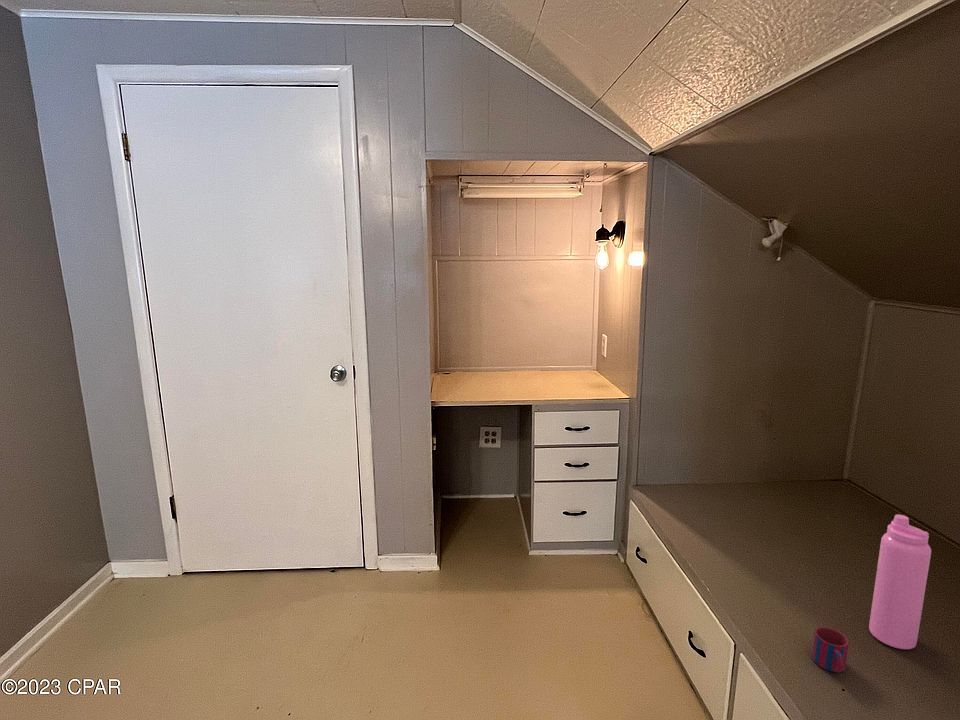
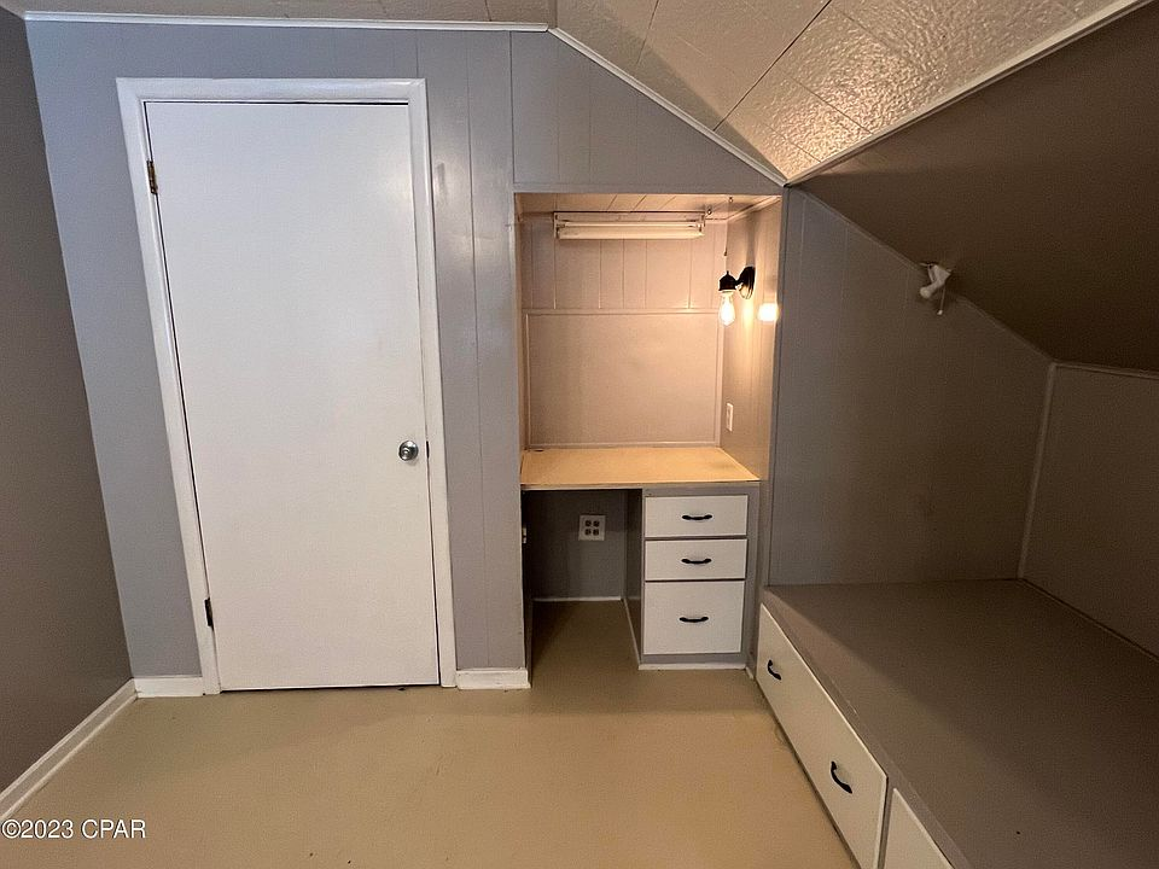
- water bottle [868,513,932,650]
- mug [811,626,850,674]
